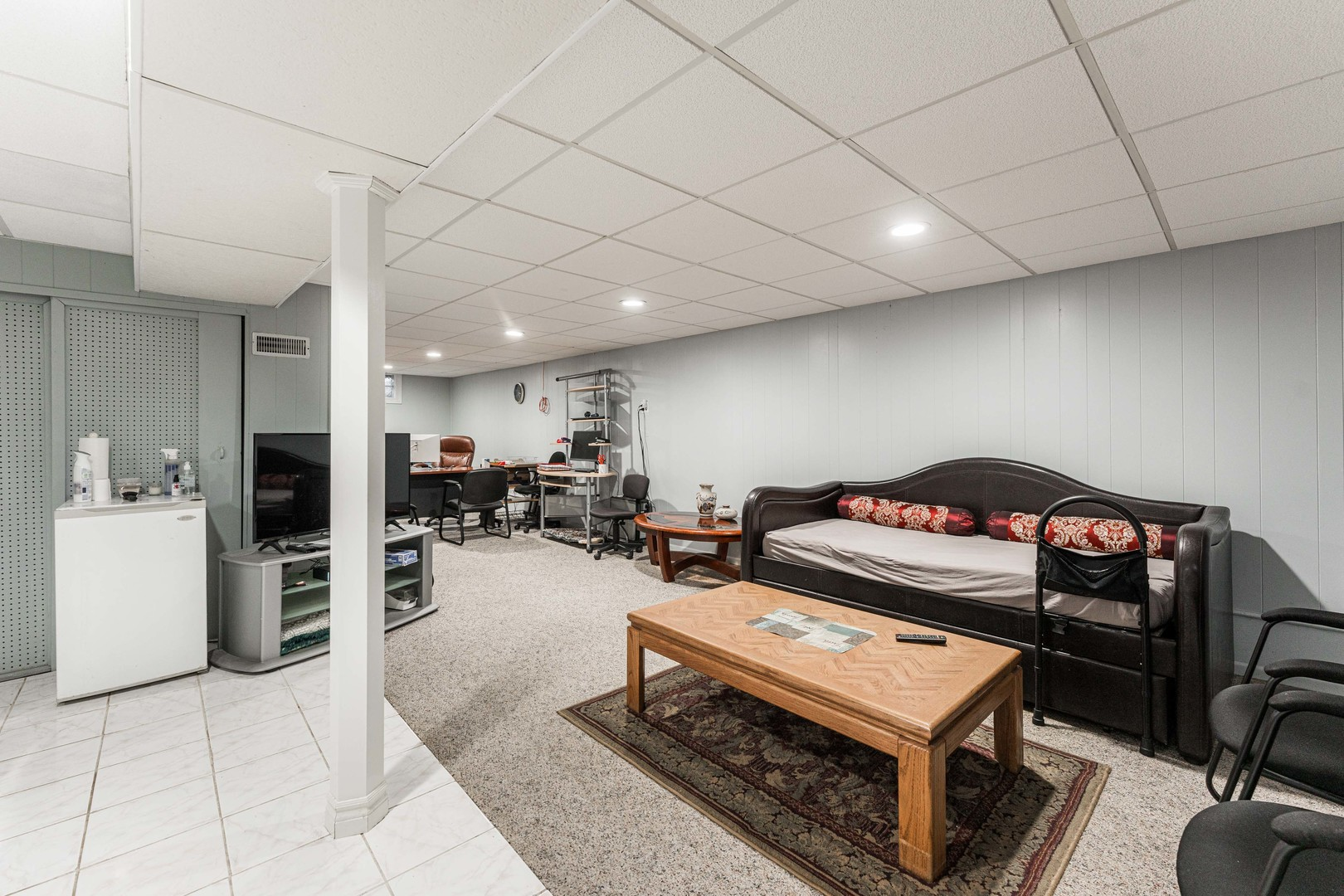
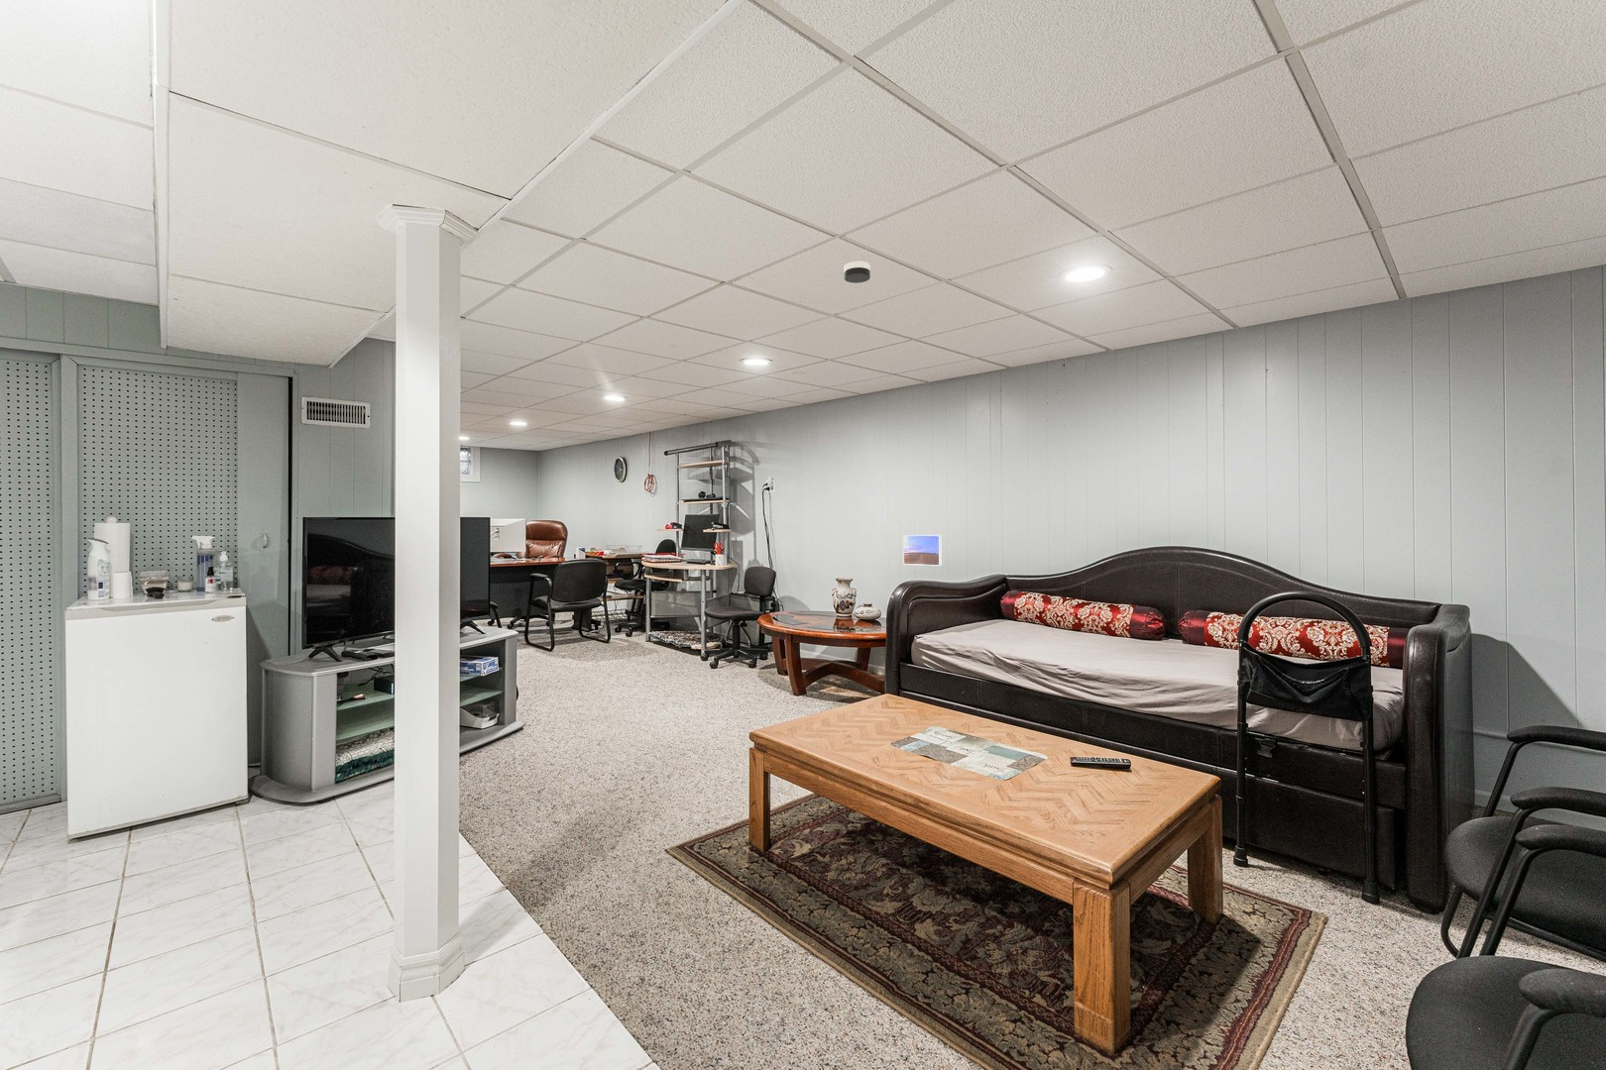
+ smoke detector [842,260,871,284]
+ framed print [902,534,943,567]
